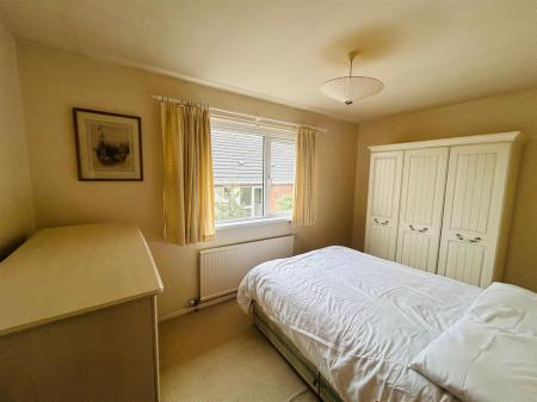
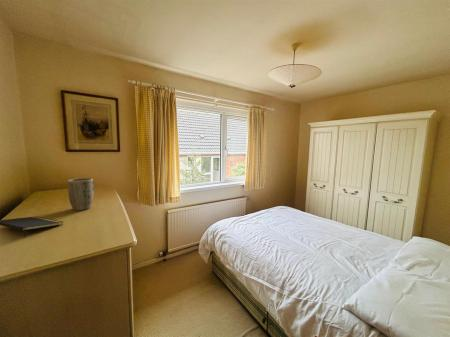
+ notepad [0,215,64,238]
+ plant pot [67,177,95,212]
